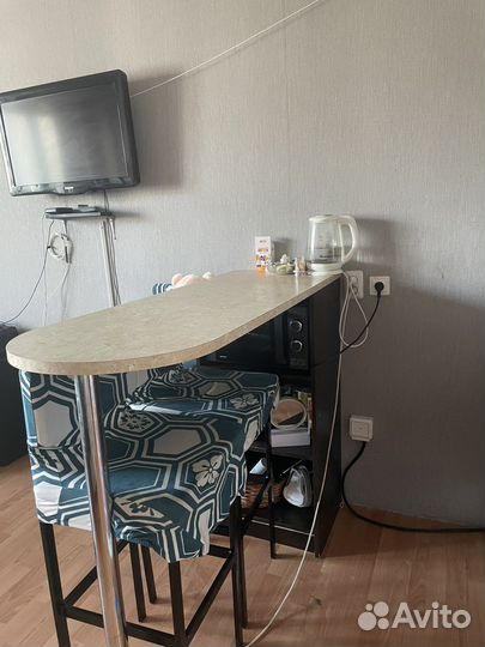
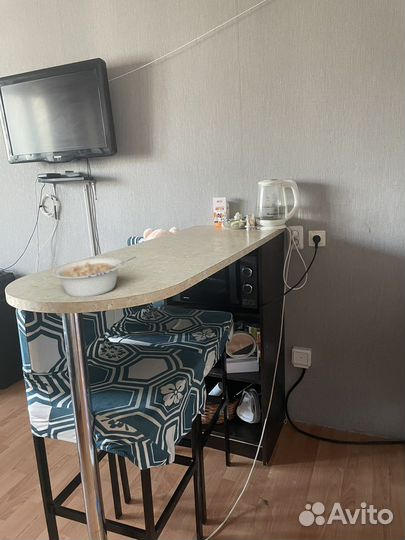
+ legume [52,256,137,298]
